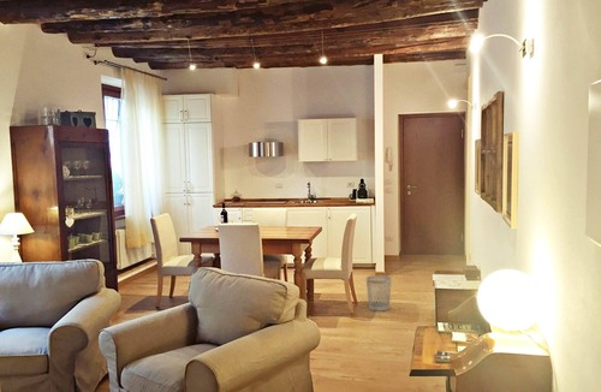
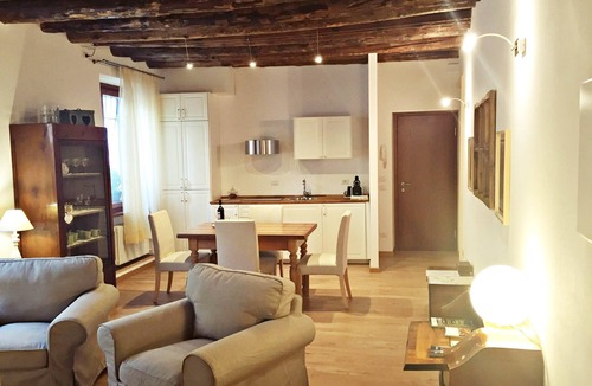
- wastebasket [365,274,392,313]
